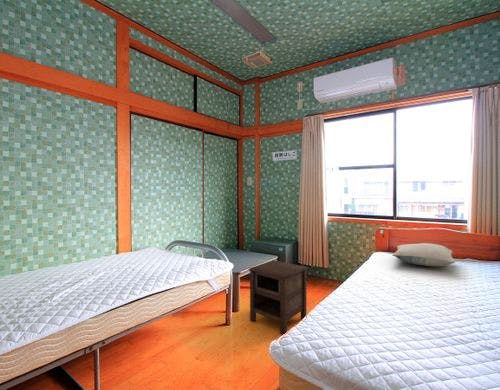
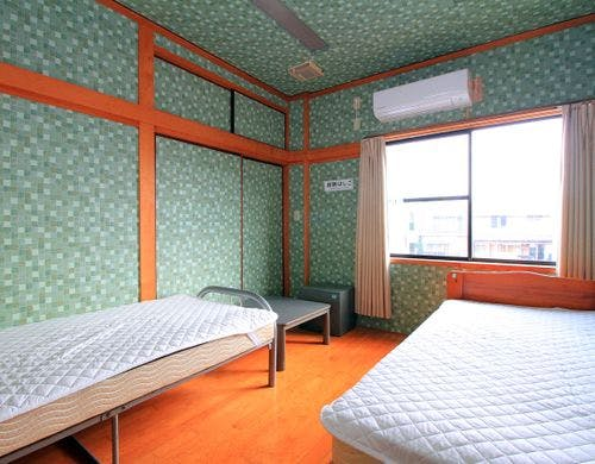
- pillow [391,242,456,268]
- nightstand [248,259,309,335]
